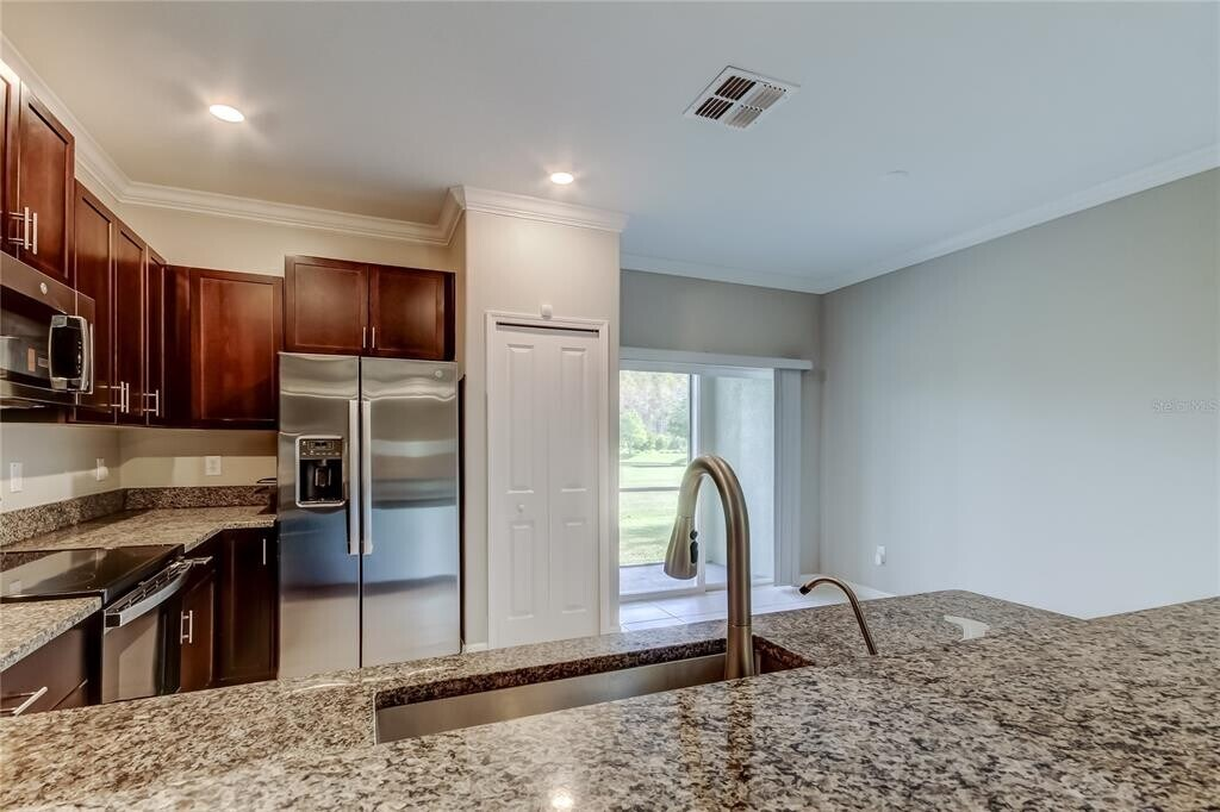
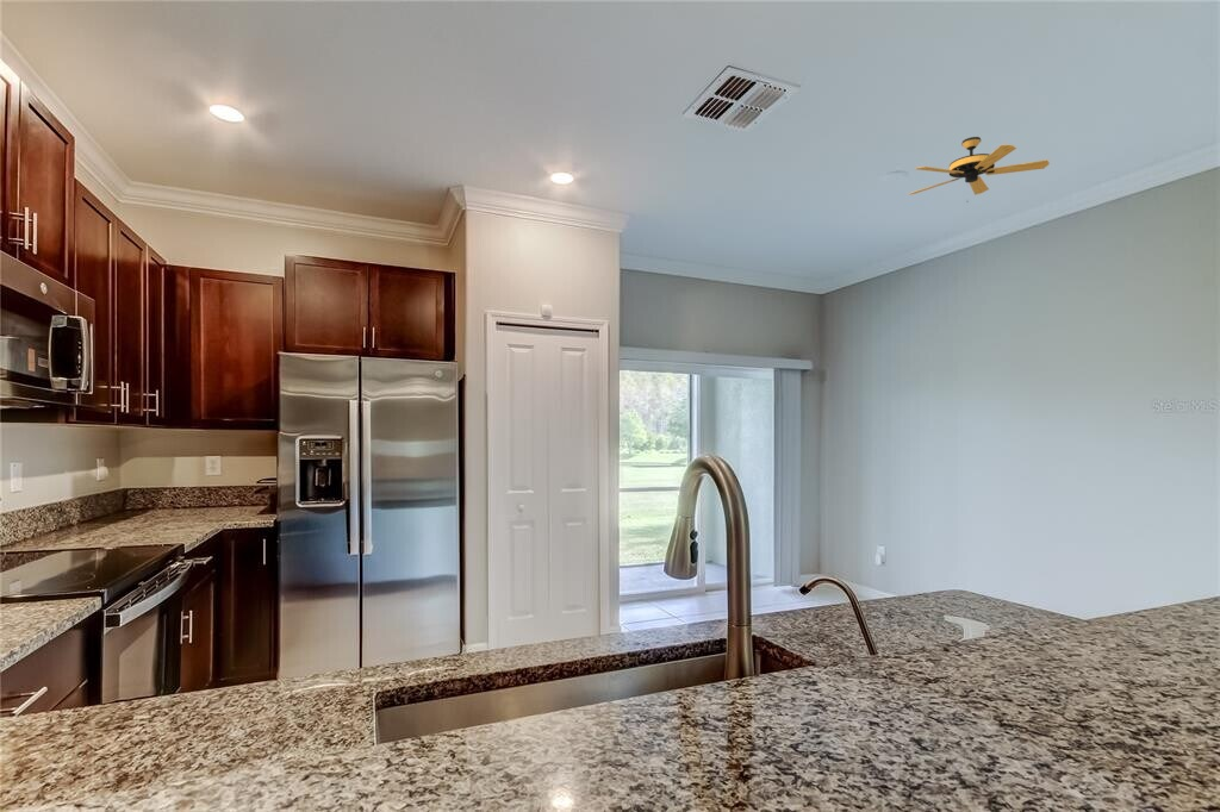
+ ceiling fan [908,136,1051,204]
